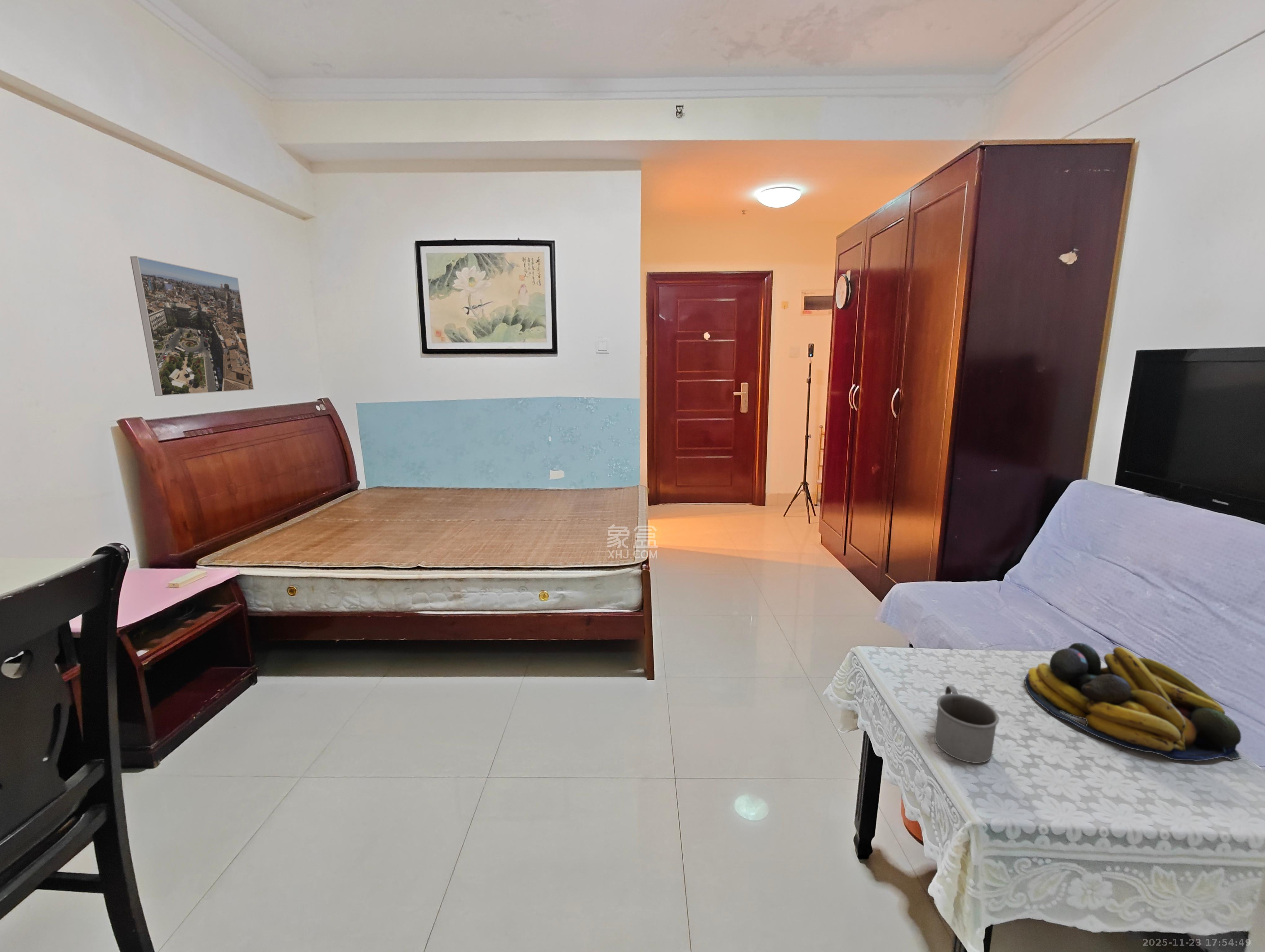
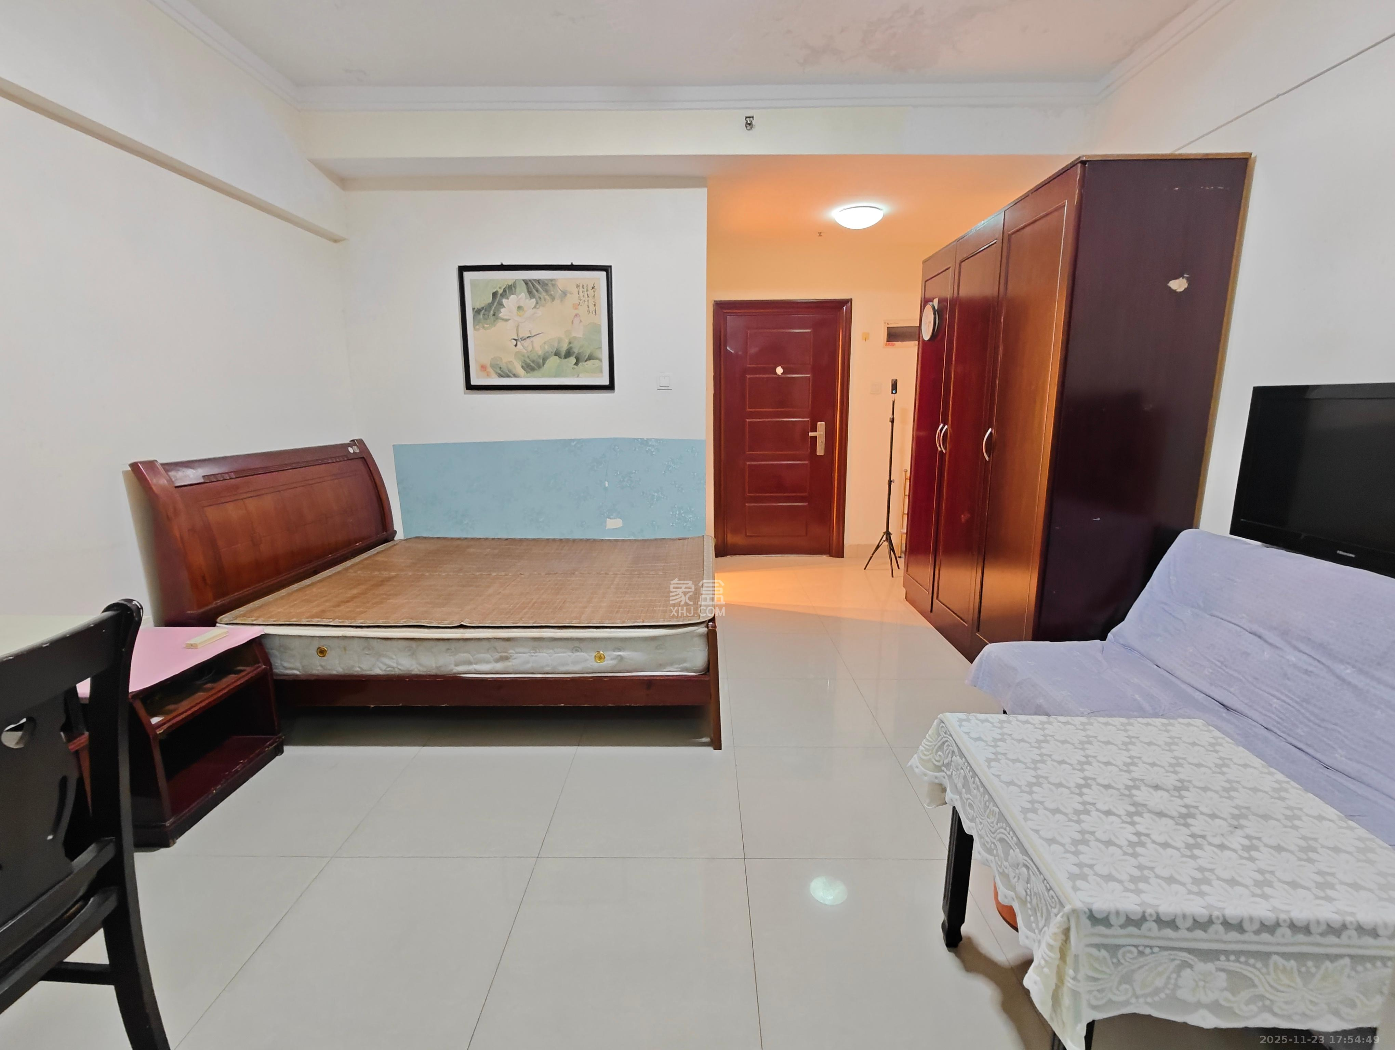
- mug [934,685,999,763]
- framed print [130,256,254,396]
- fruit bowl [1024,642,1242,761]
